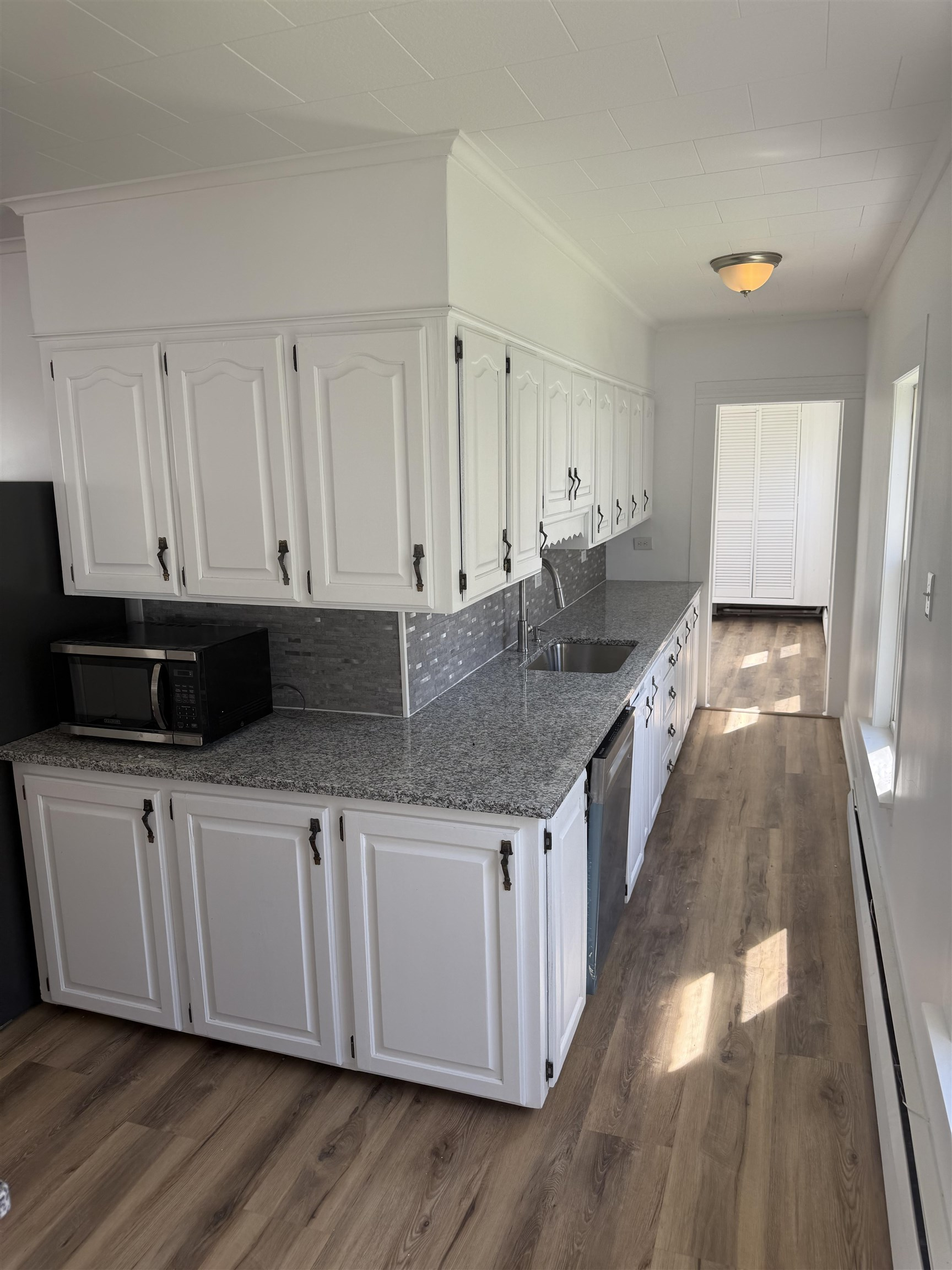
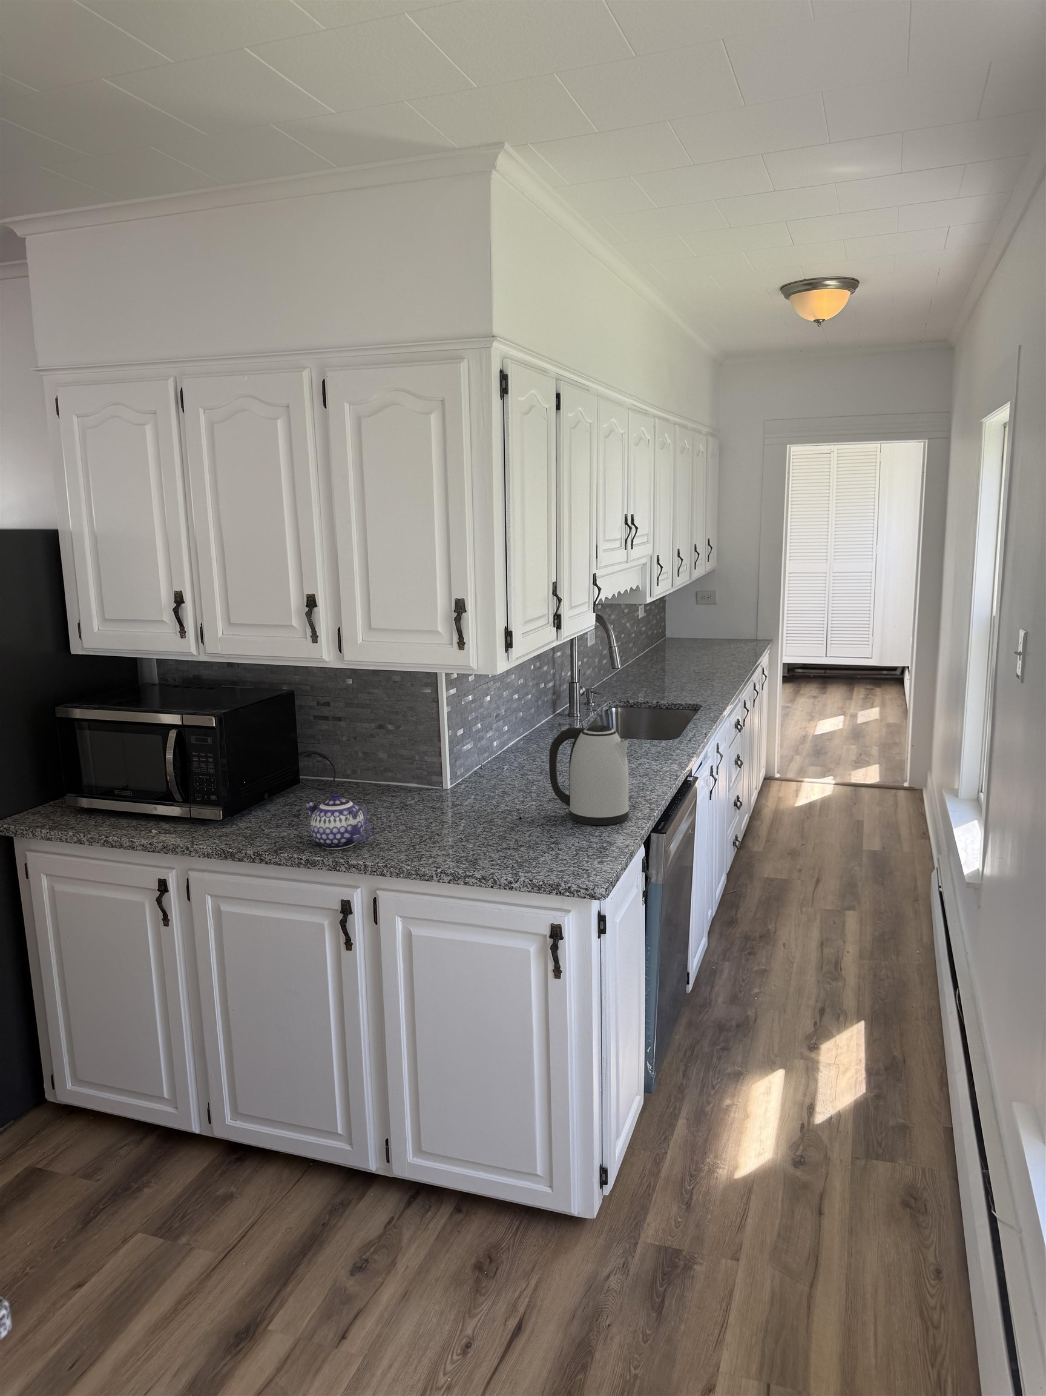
+ teapot [305,791,371,850]
+ kettle [548,724,630,826]
